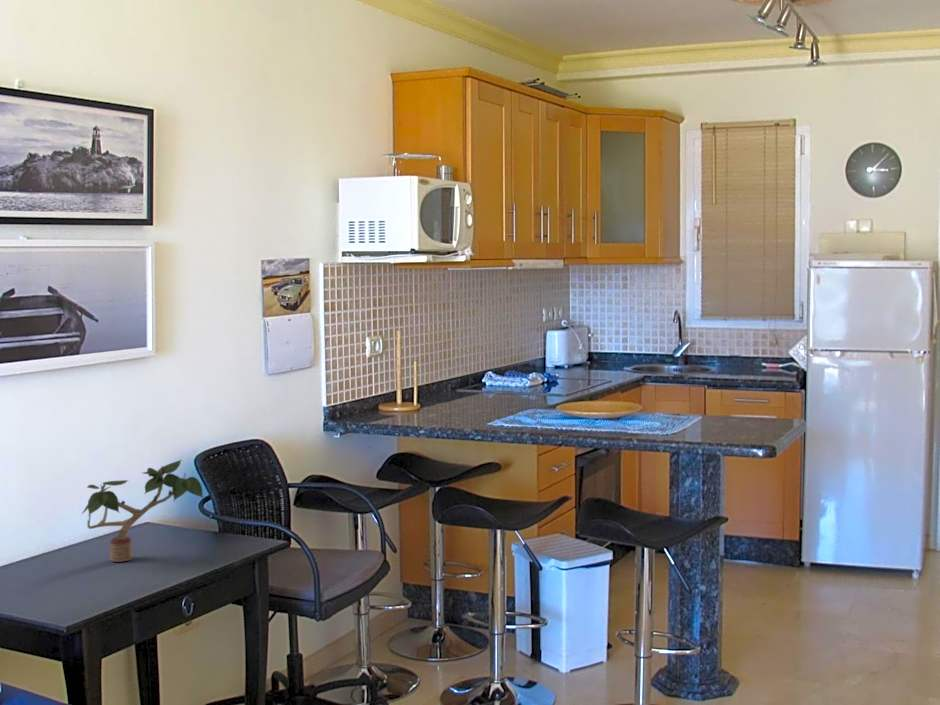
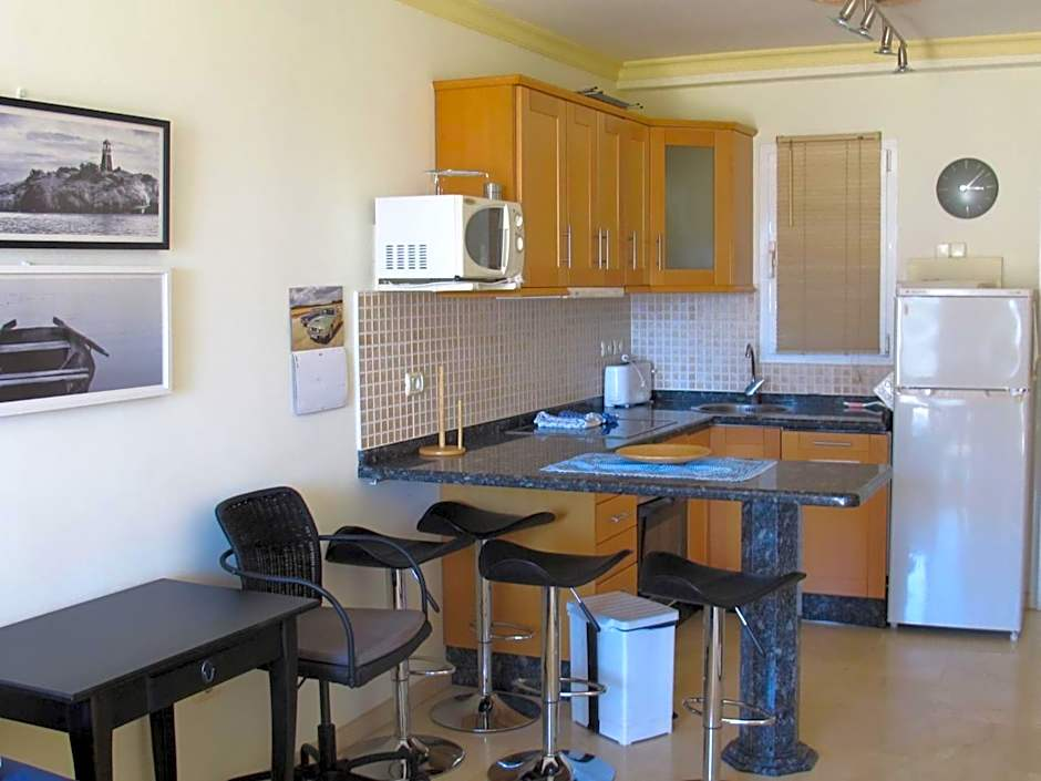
- potted plant [79,458,204,563]
